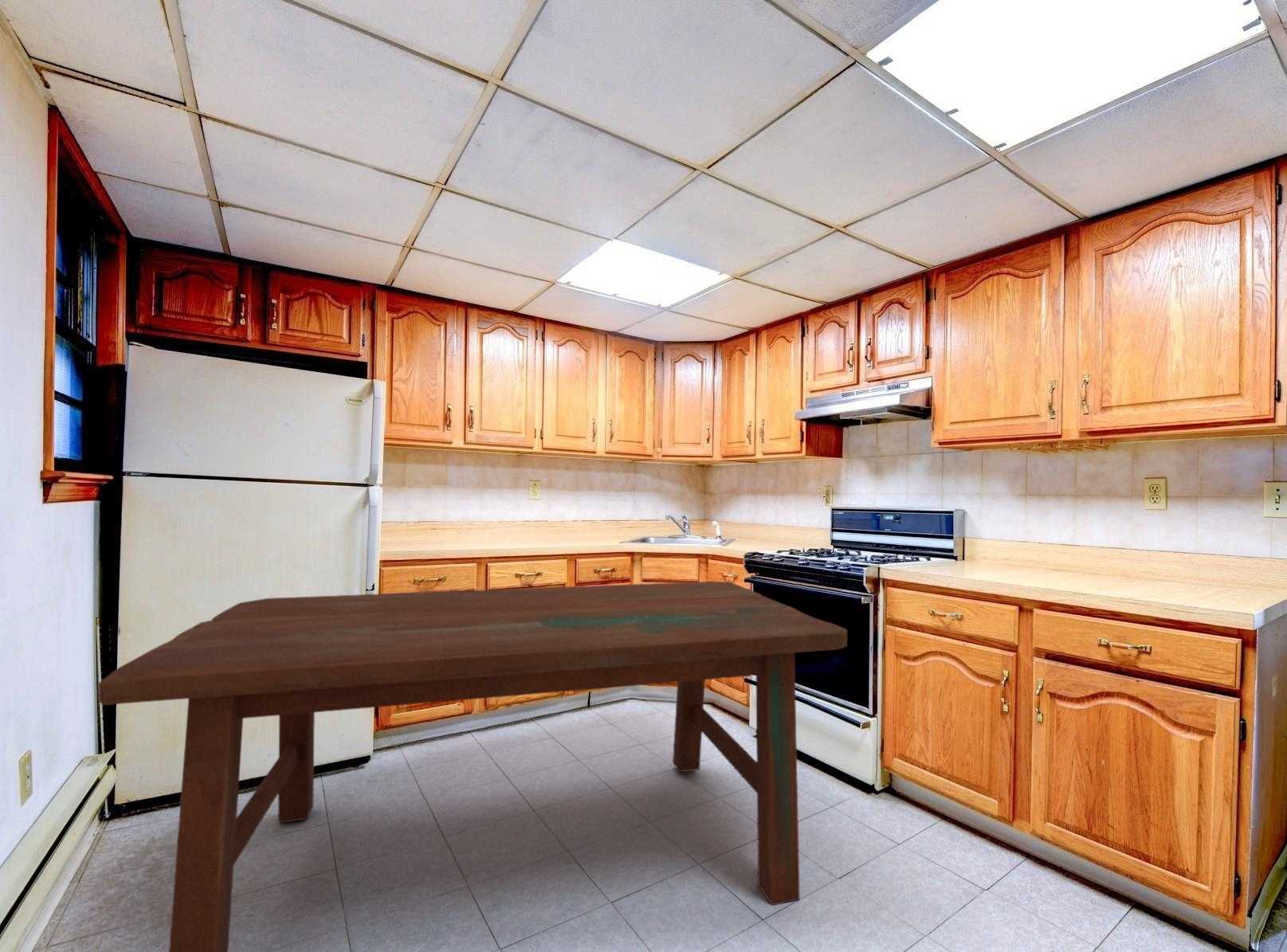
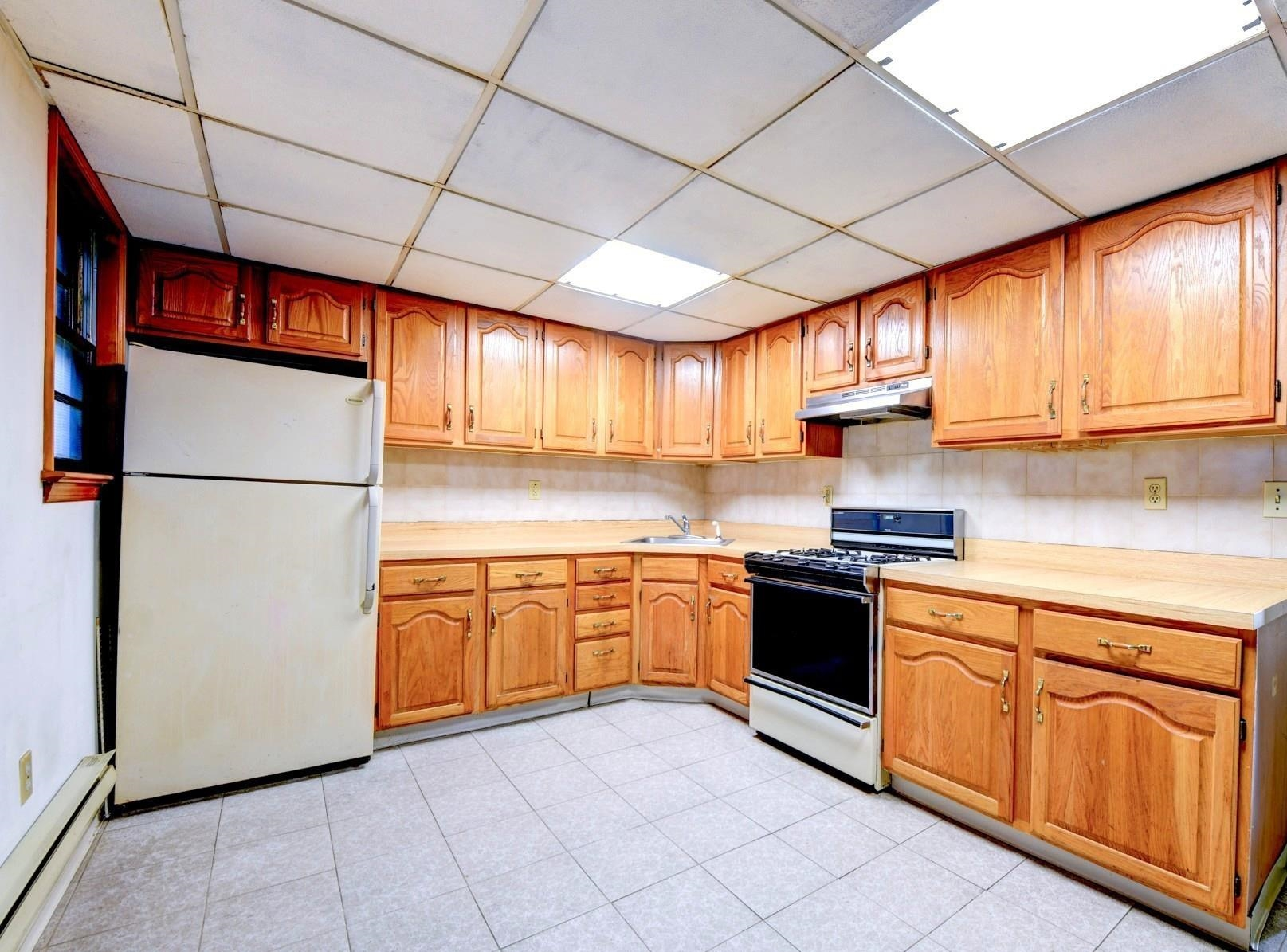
- dining table [97,581,848,952]
